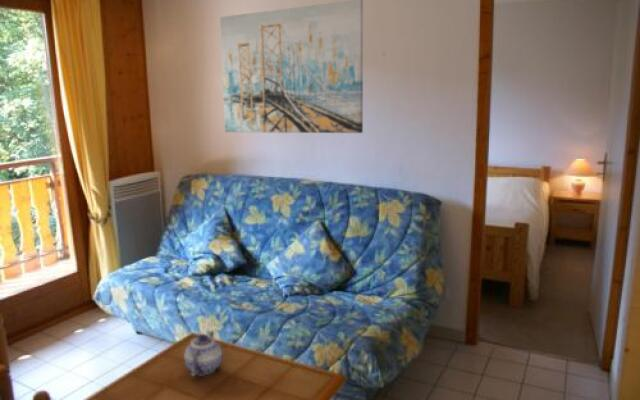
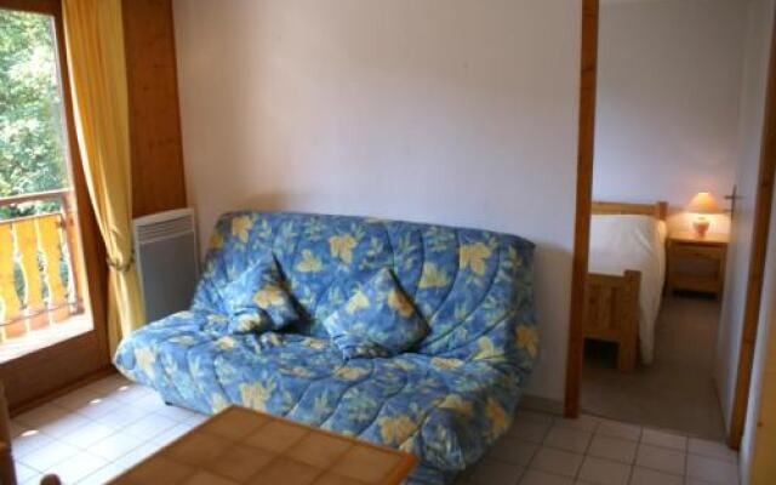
- wall art [219,0,364,134]
- teapot [183,329,223,377]
